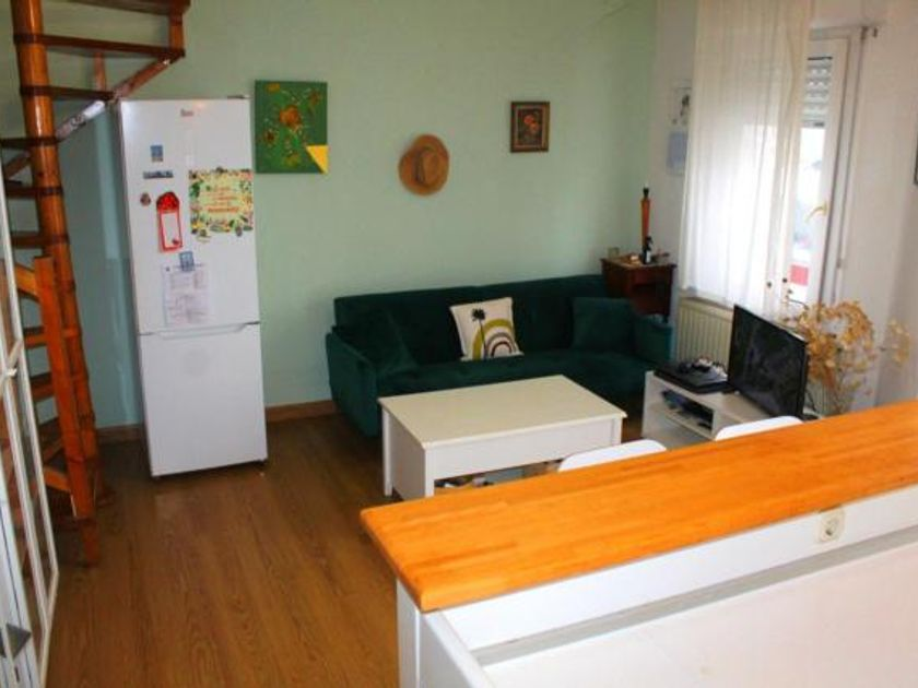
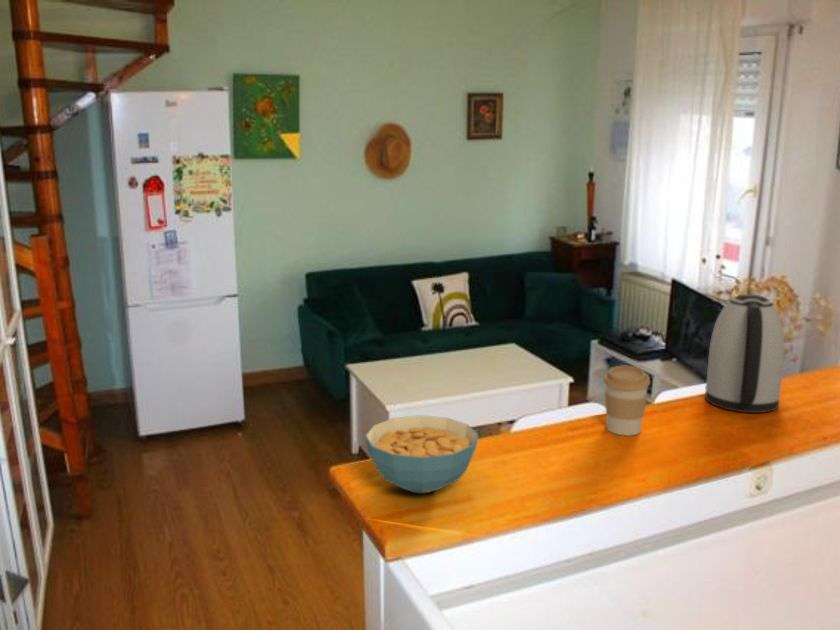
+ cereal bowl [364,414,479,494]
+ coffee cup [603,365,651,437]
+ kettle [704,294,785,414]
